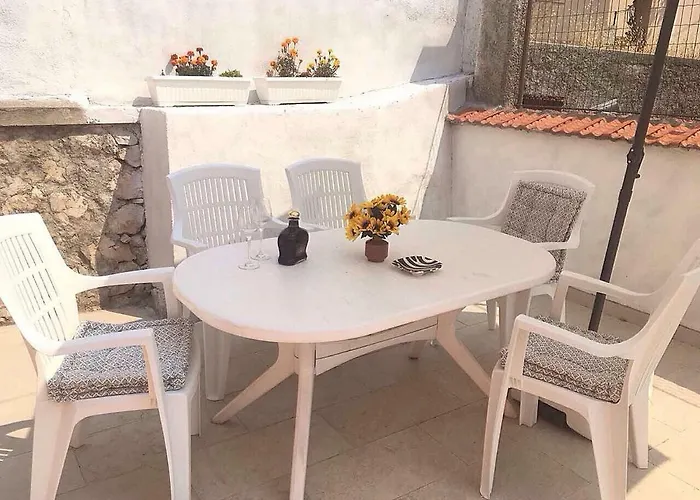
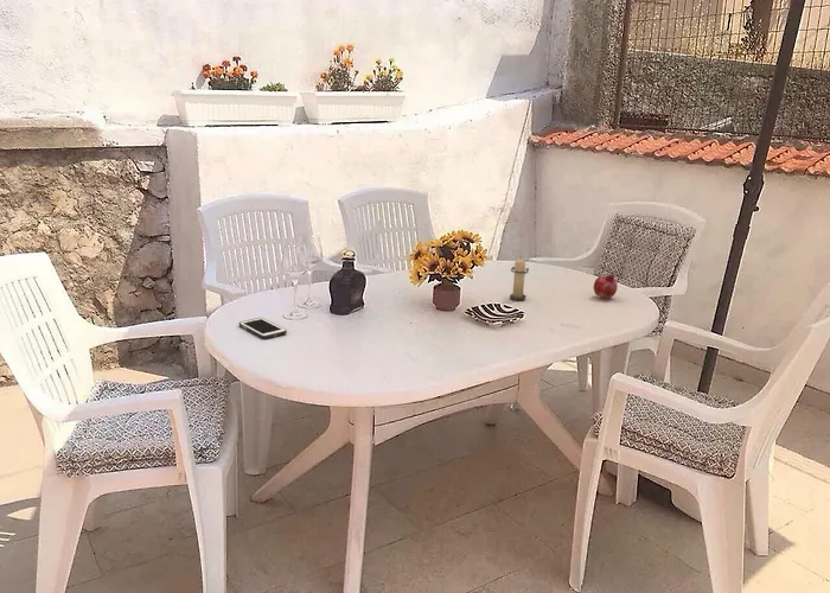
+ candle [509,257,530,301]
+ fruit [593,273,618,299]
+ cell phone [238,317,288,339]
